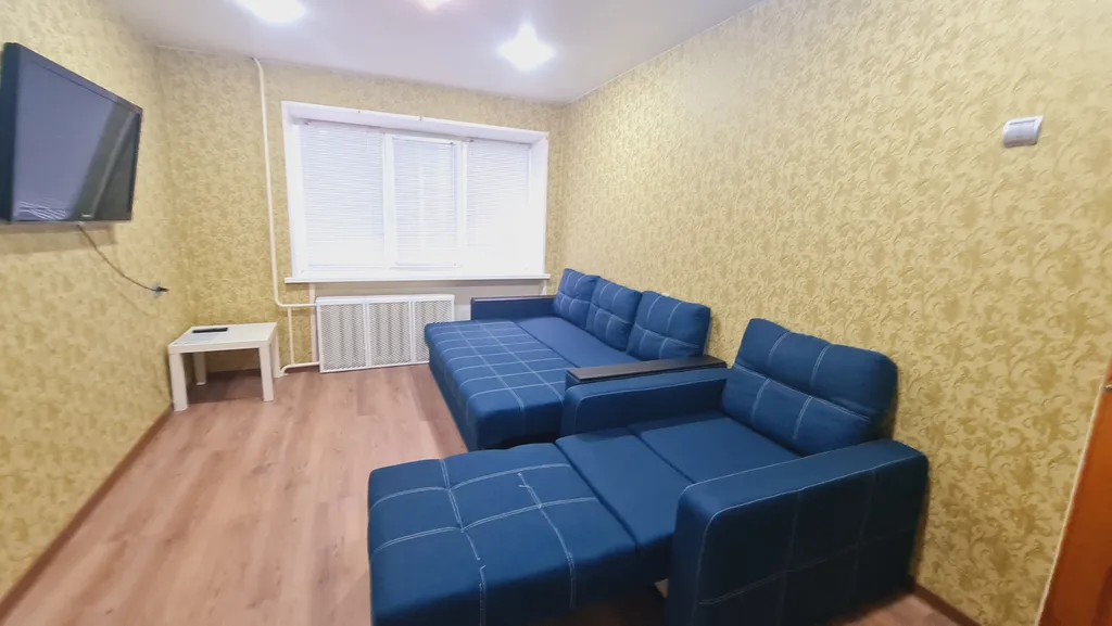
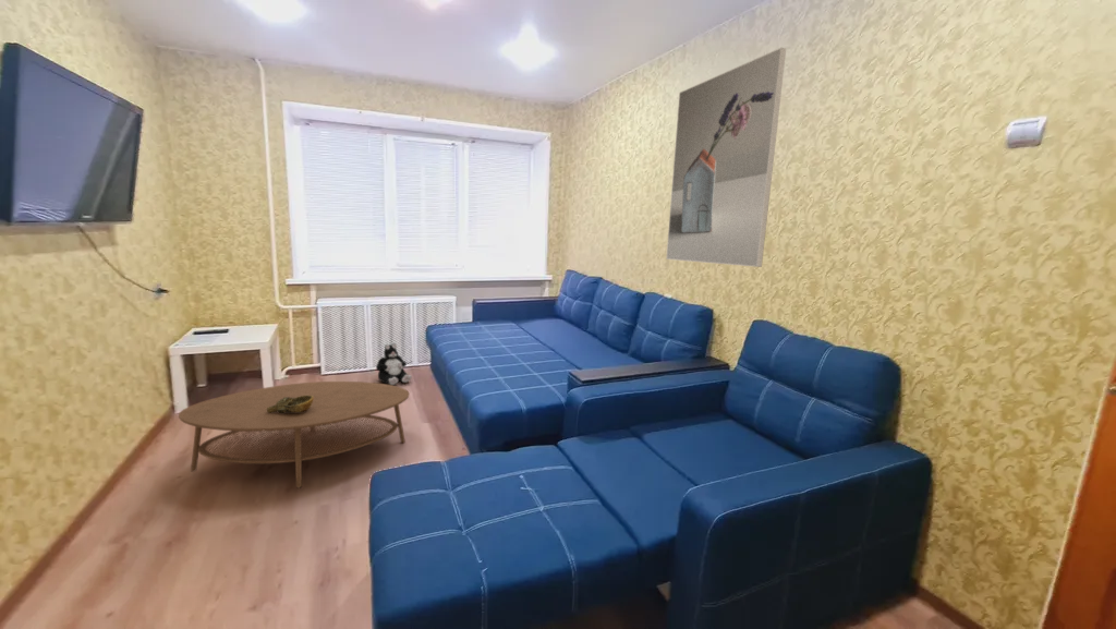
+ coffee table [178,380,410,489]
+ plush toy [375,342,413,386]
+ decorative bowl [267,396,314,413]
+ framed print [665,47,787,268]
